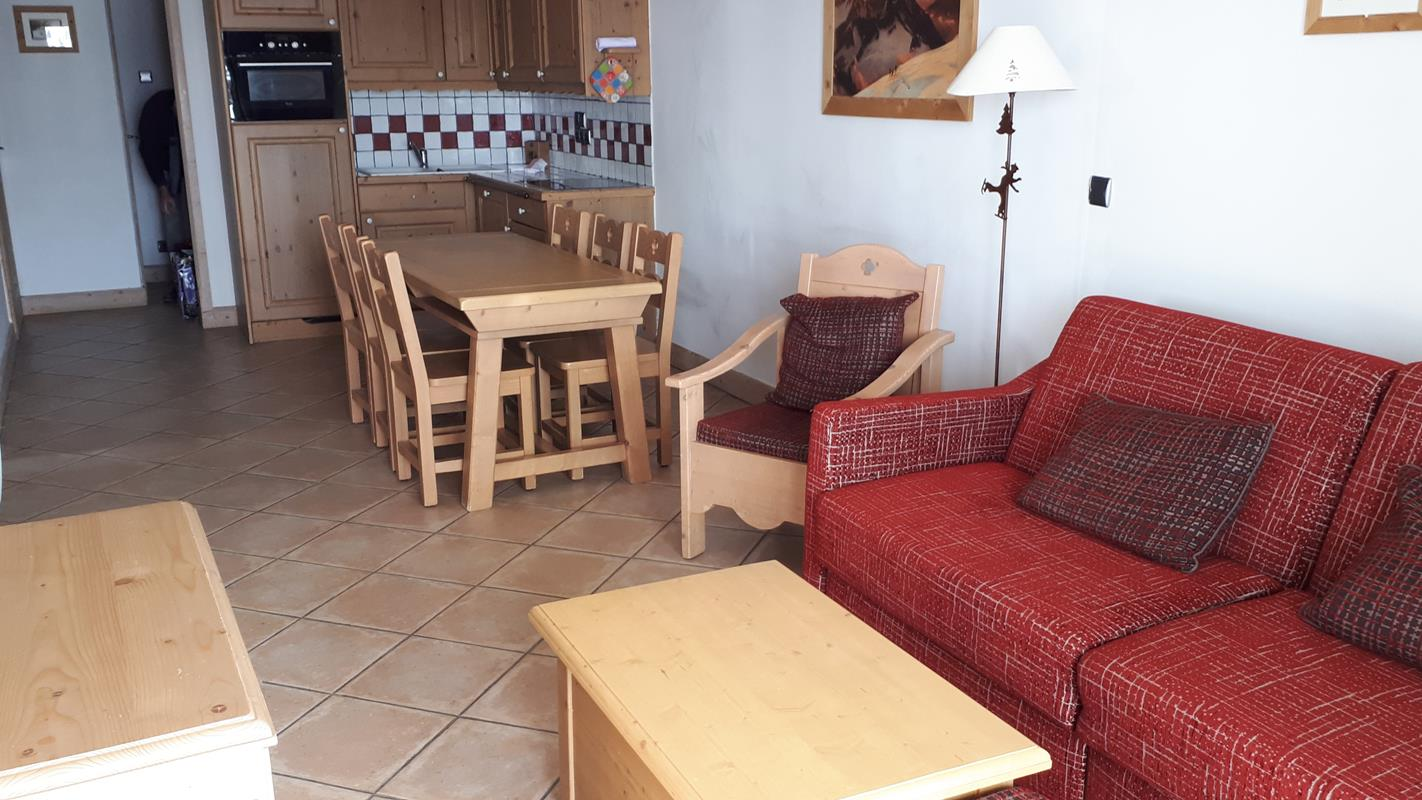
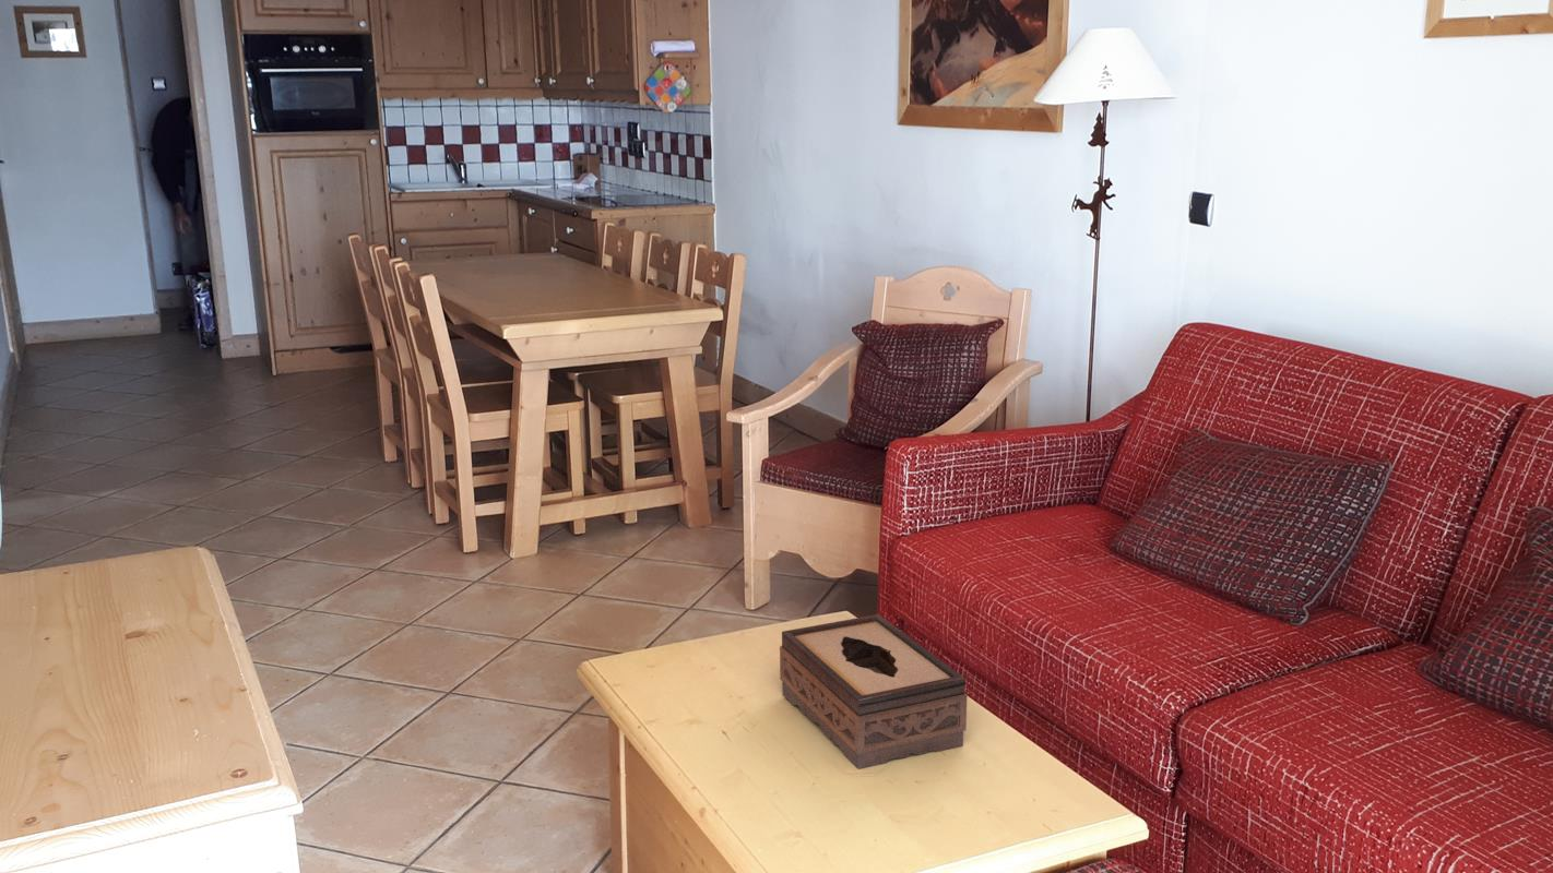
+ tissue box [779,613,968,770]
